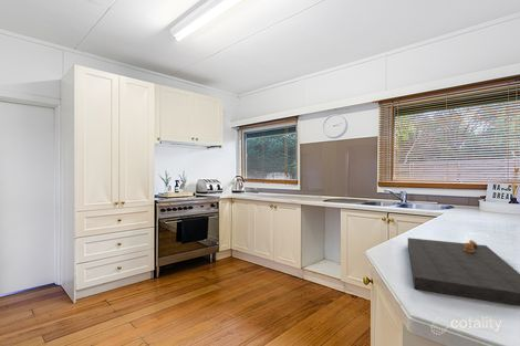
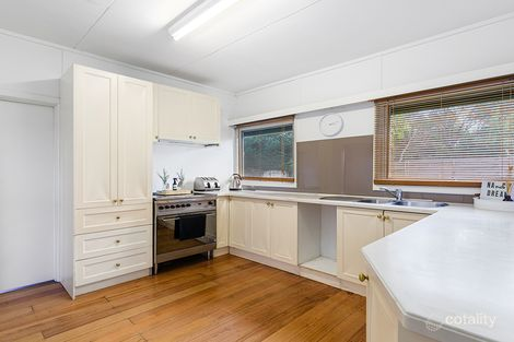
- cutting board [407,237,520,307]
